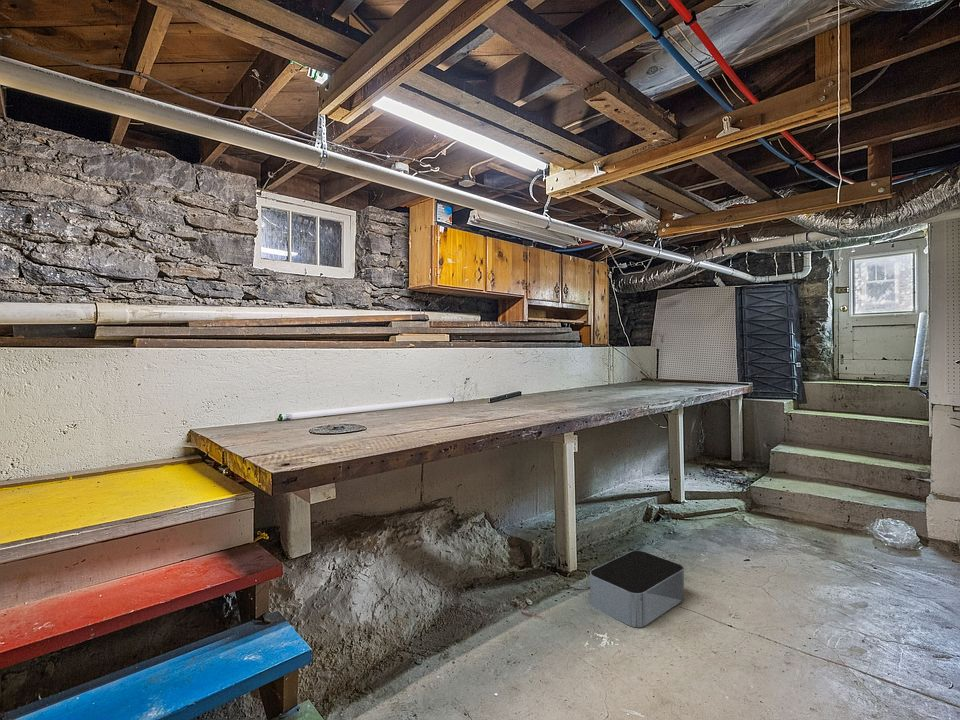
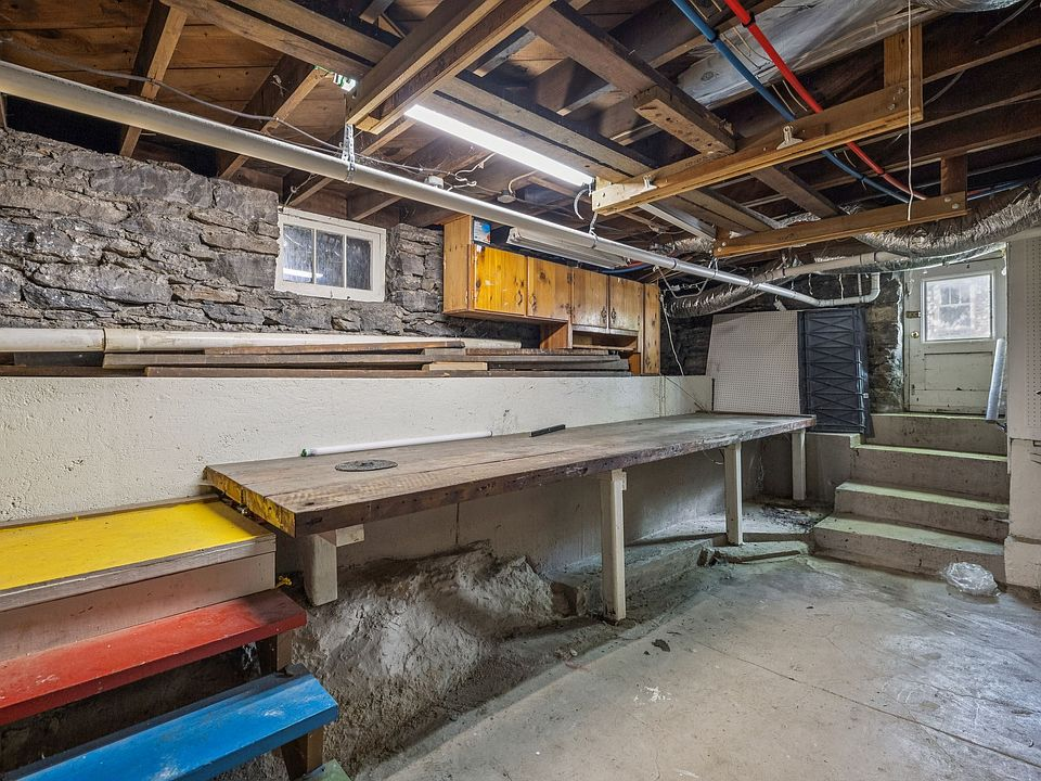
- storage bin [589,549,685,628]
